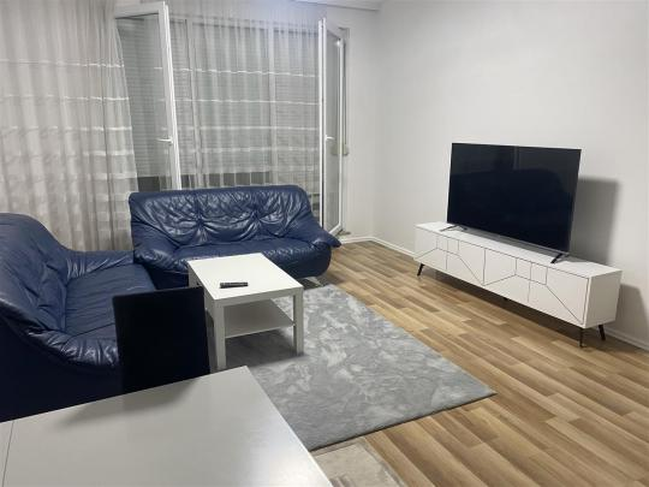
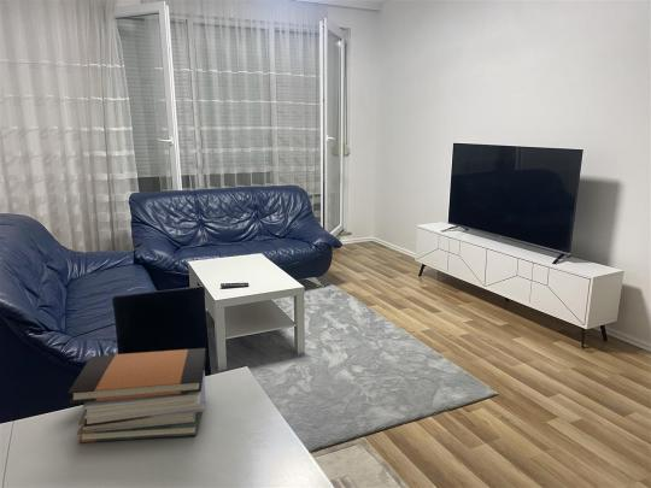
+ book stack [68,347,207,443]
